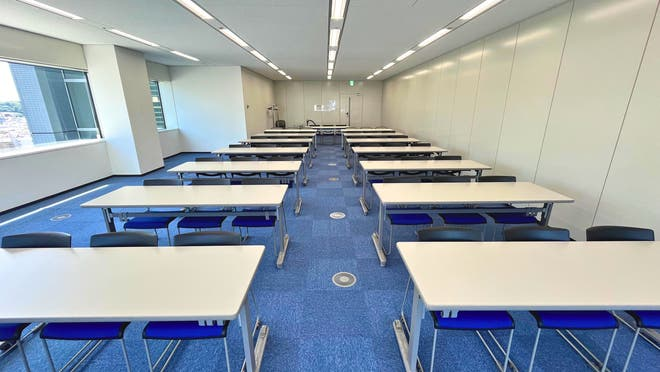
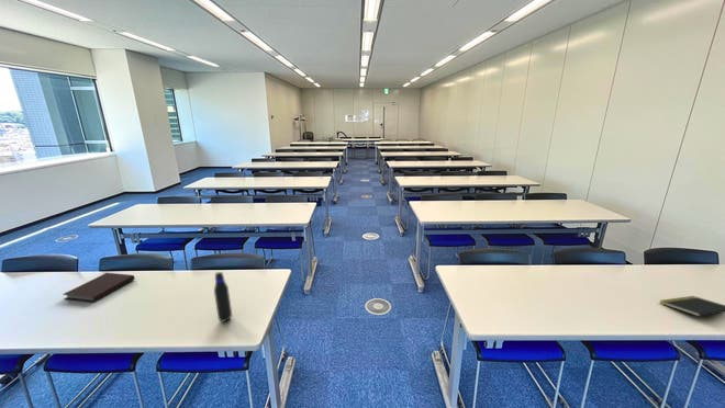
+ water bottle [213,271,233,324]
+ notepad [659,295,725,318]
+ notebook [62,272,136,304]
